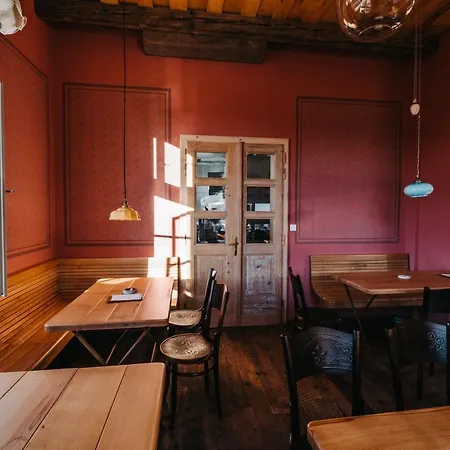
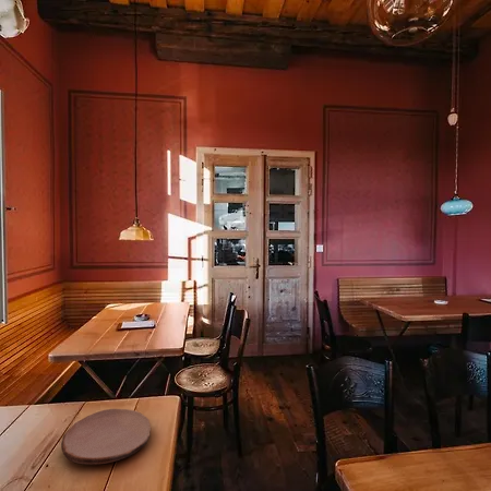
+ plate [60,408,152,465]
